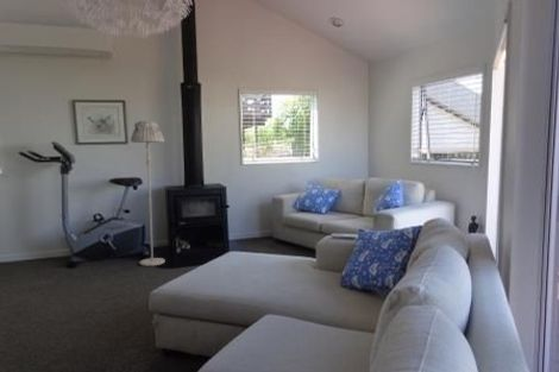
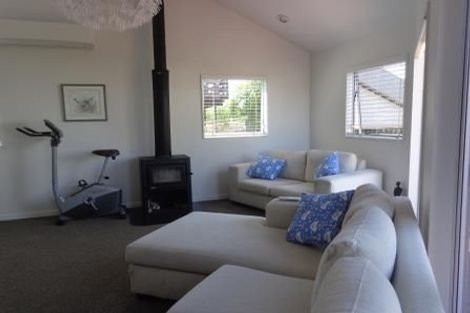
- floor lamp [130,120,167,267]
